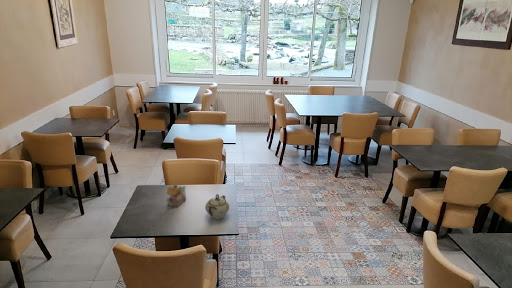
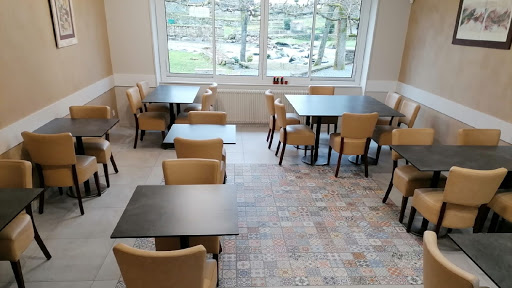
- sugar bowl [204,193,230,220]
- teapot [165,183,187,208]
